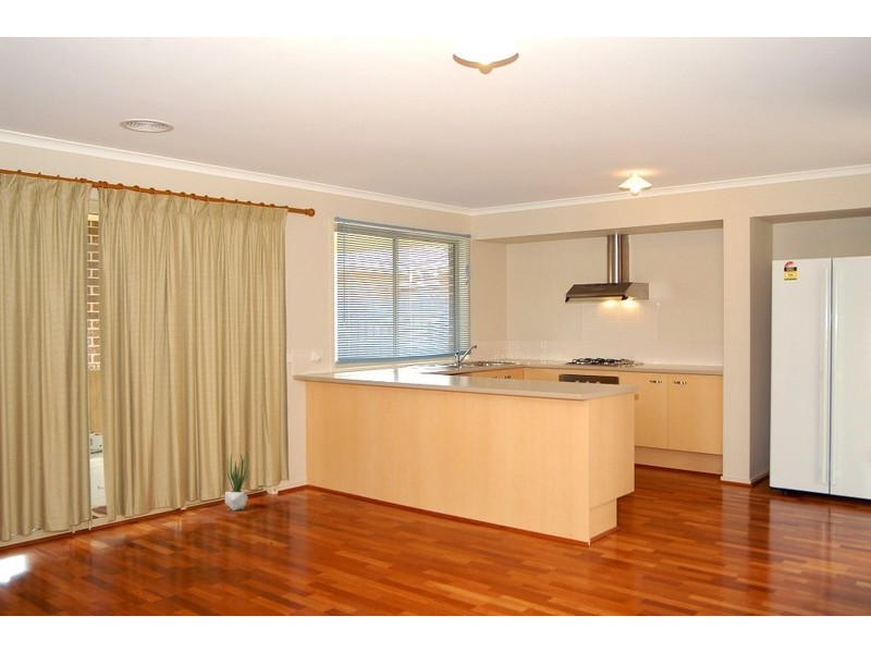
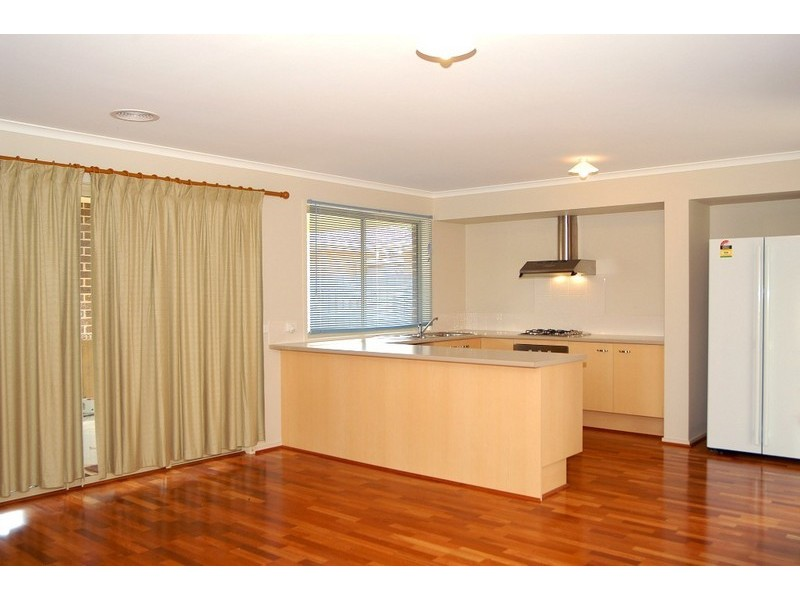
- potted plant [224,451,252,512]
